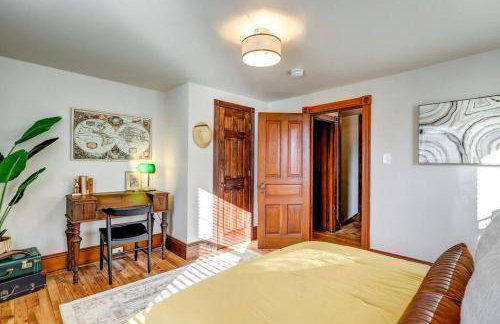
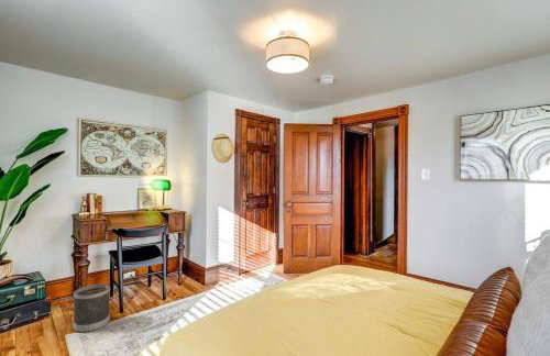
+ wastebasket [73,283,111,334]
